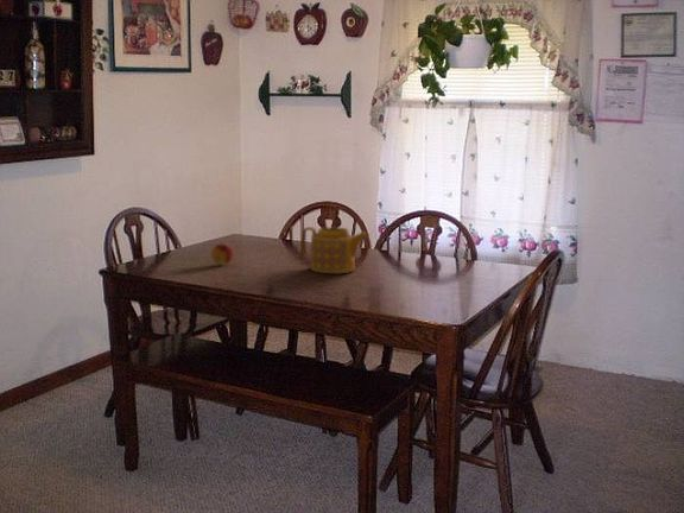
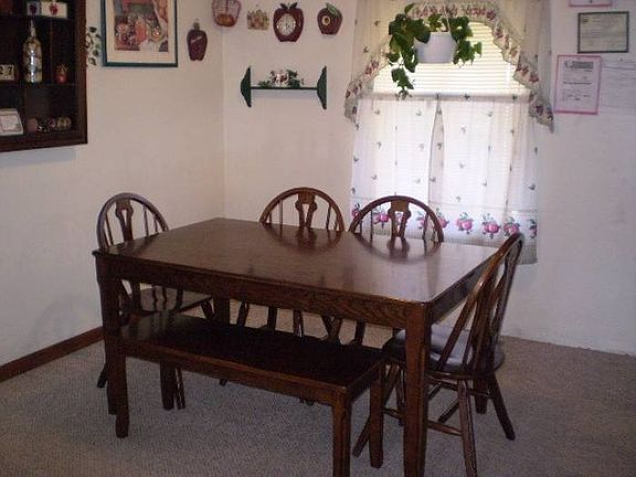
- teapot [300,226,369,274]
- fruit [210,242,235,266]
